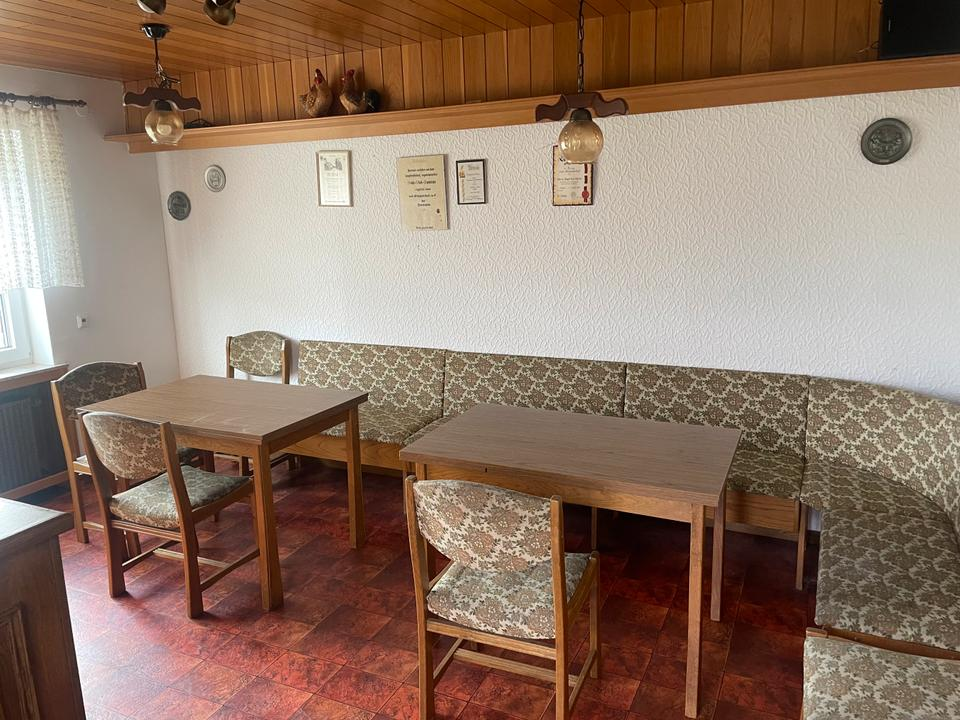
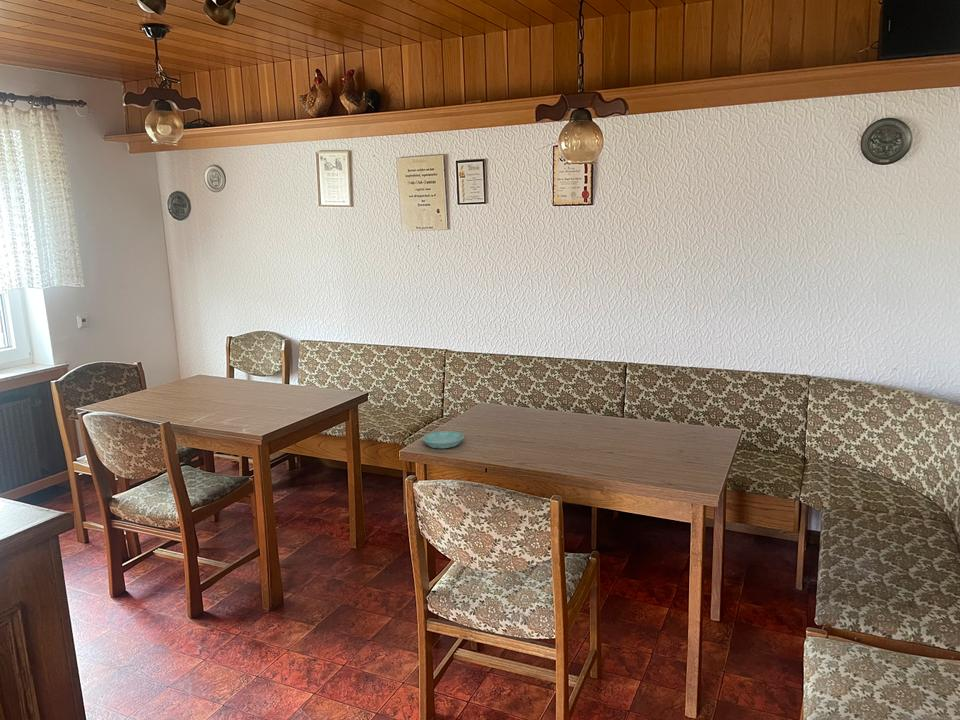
+ saucer [421,430,465,449]
